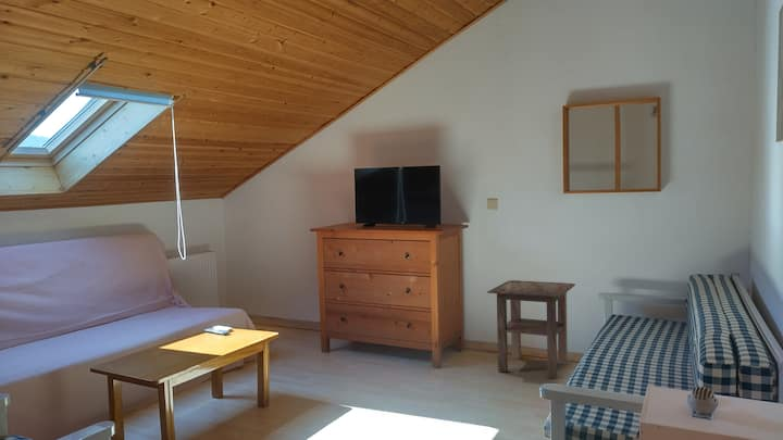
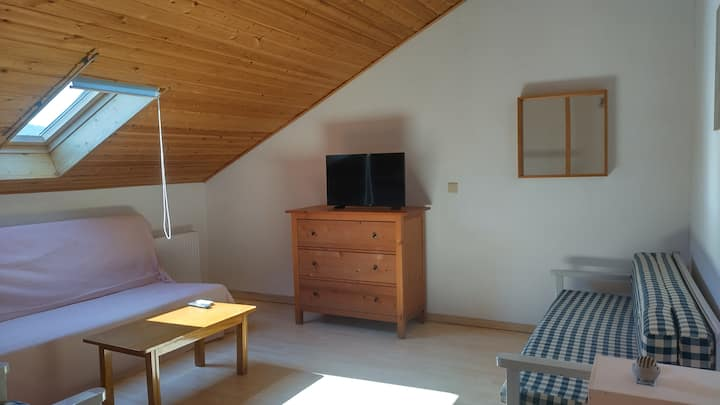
- side table [486,279,576,379]
